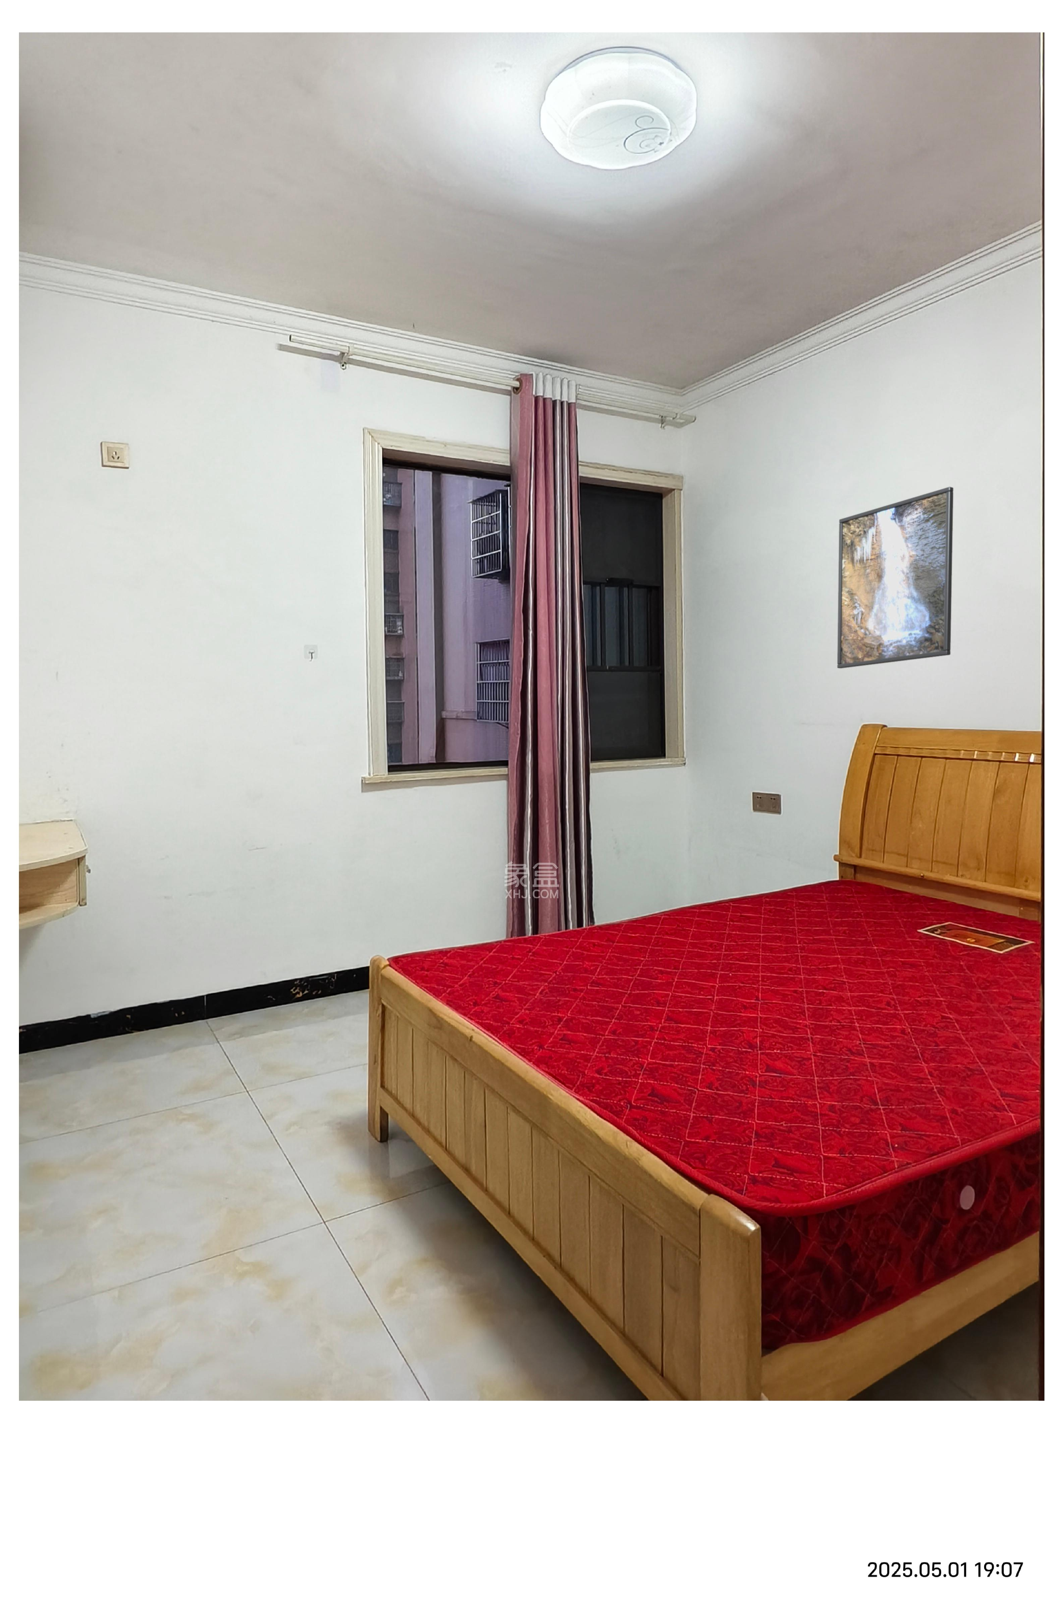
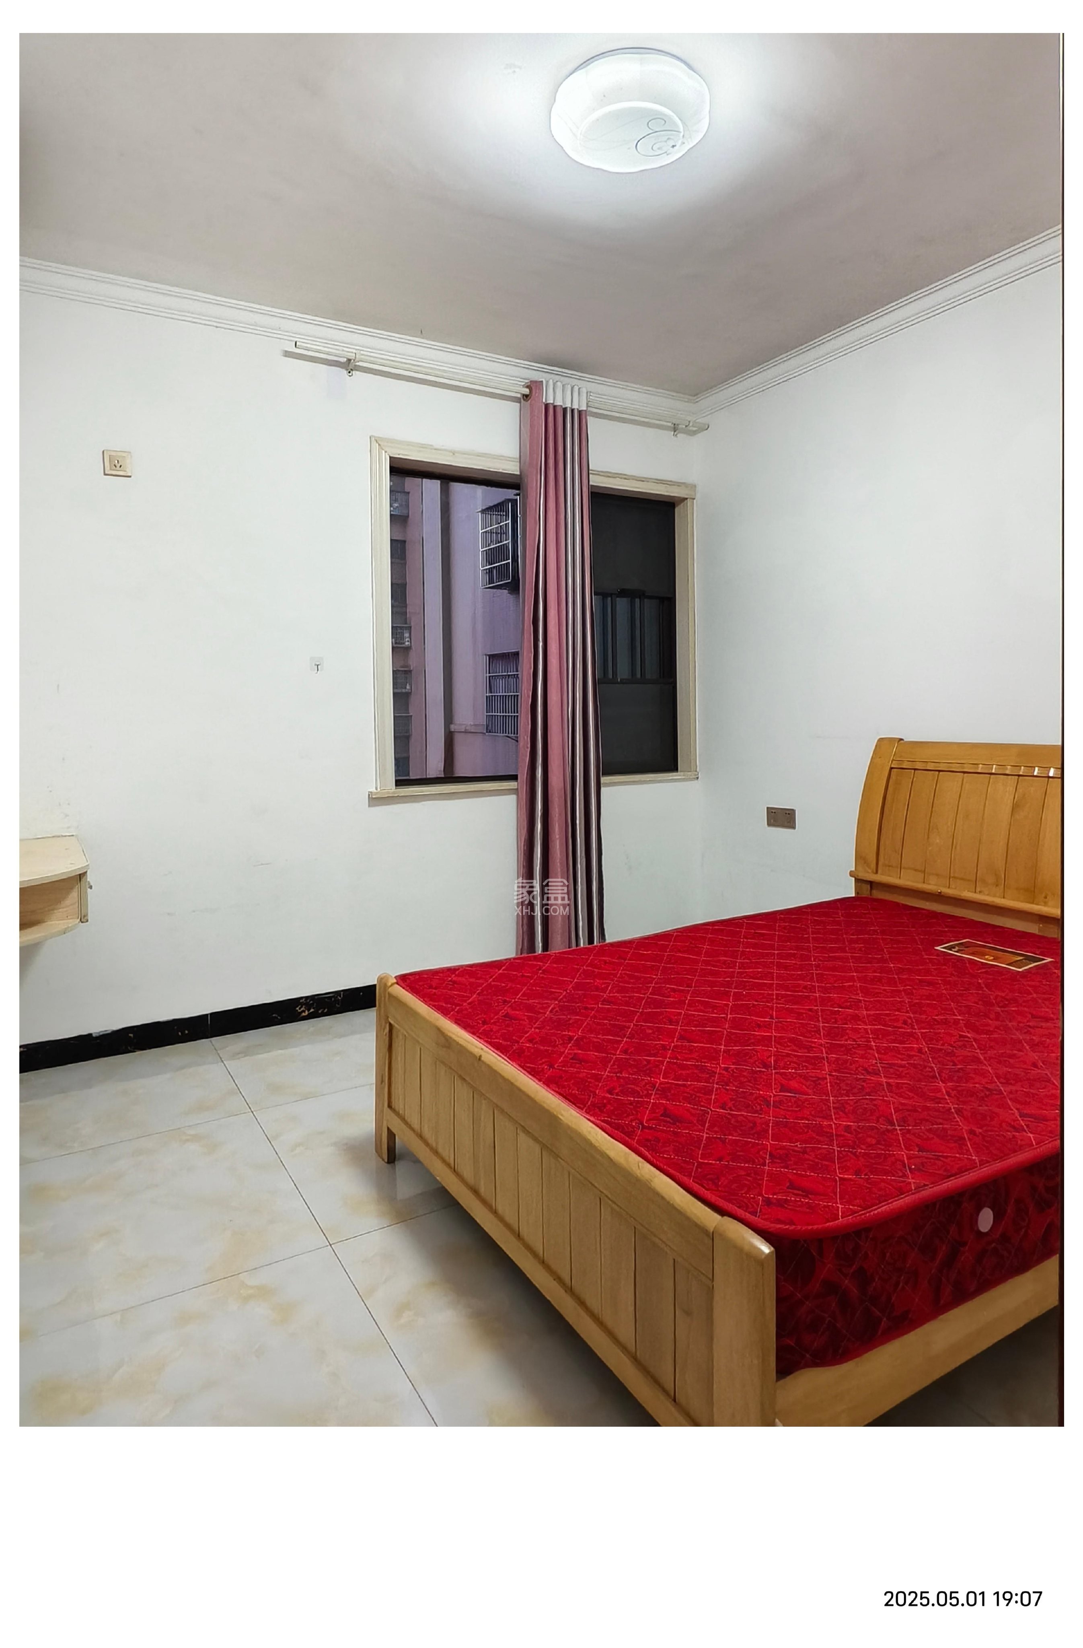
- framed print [836,487,954,668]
